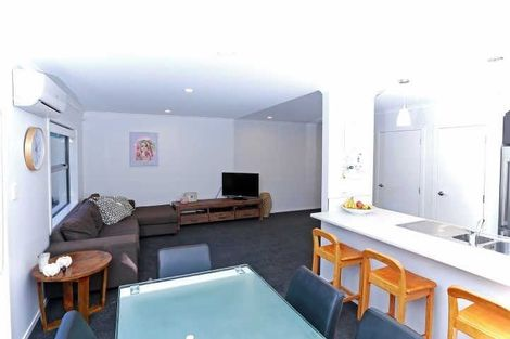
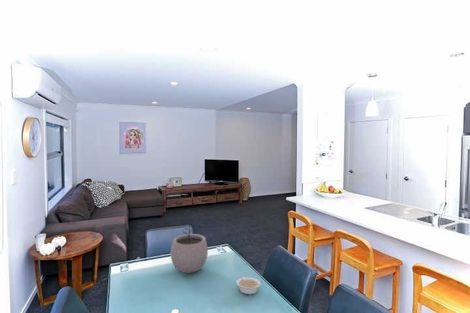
+ plant pot [170,224,209,274]
+ legume [235,274,262,296]
